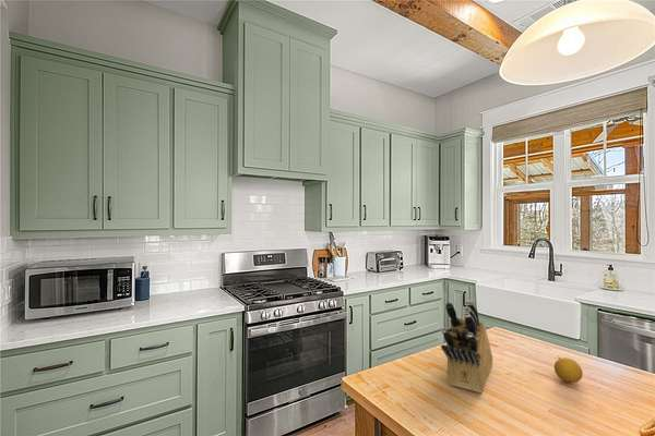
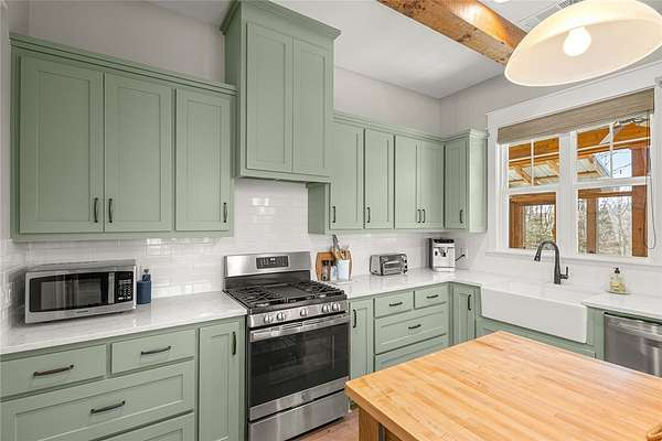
- knife block [440,300,493,393]
- fruit [553,356,584,384]
